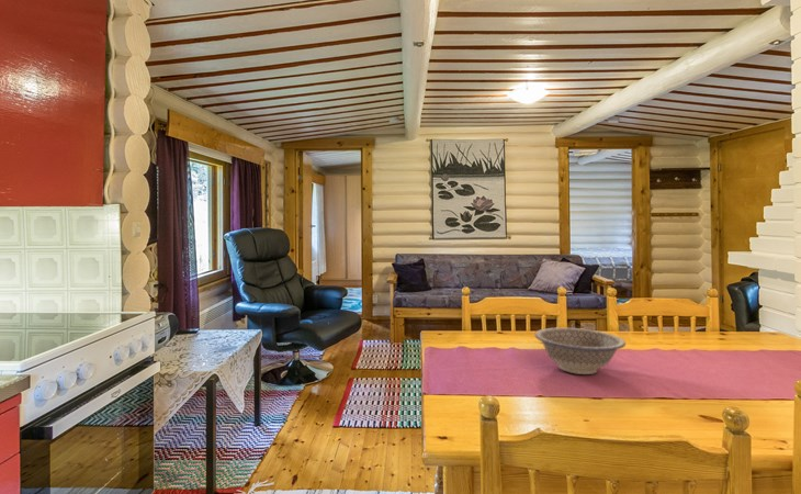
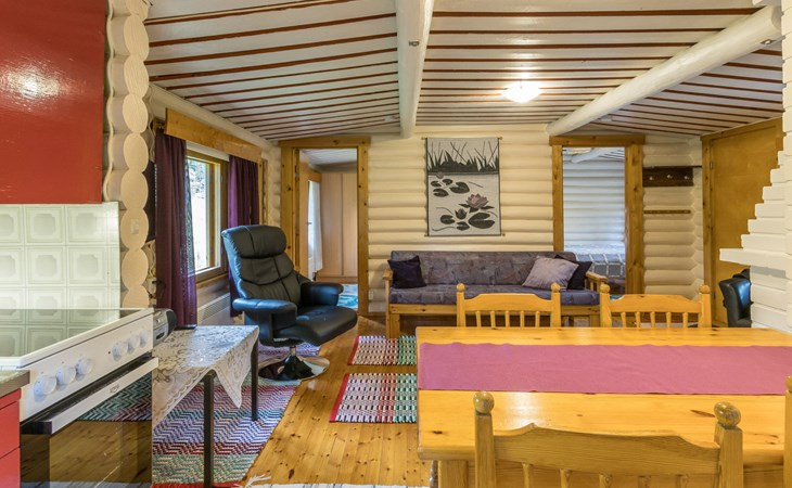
- bowl [533,327,627,375]
